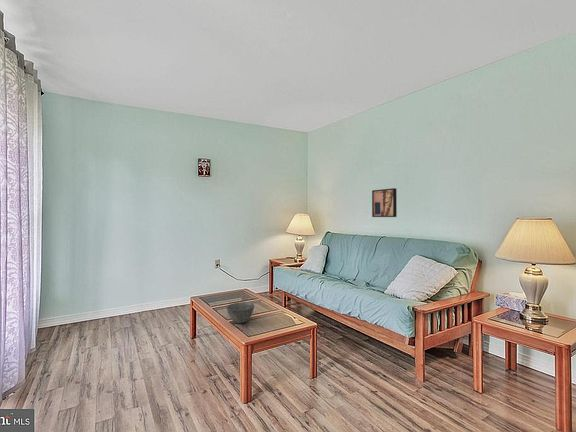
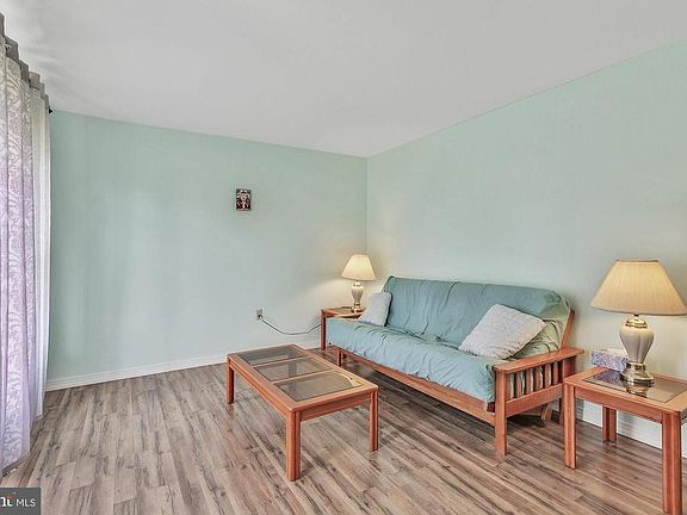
- wall art [371,187,398,218]
- bowl [225,301,255,324]
